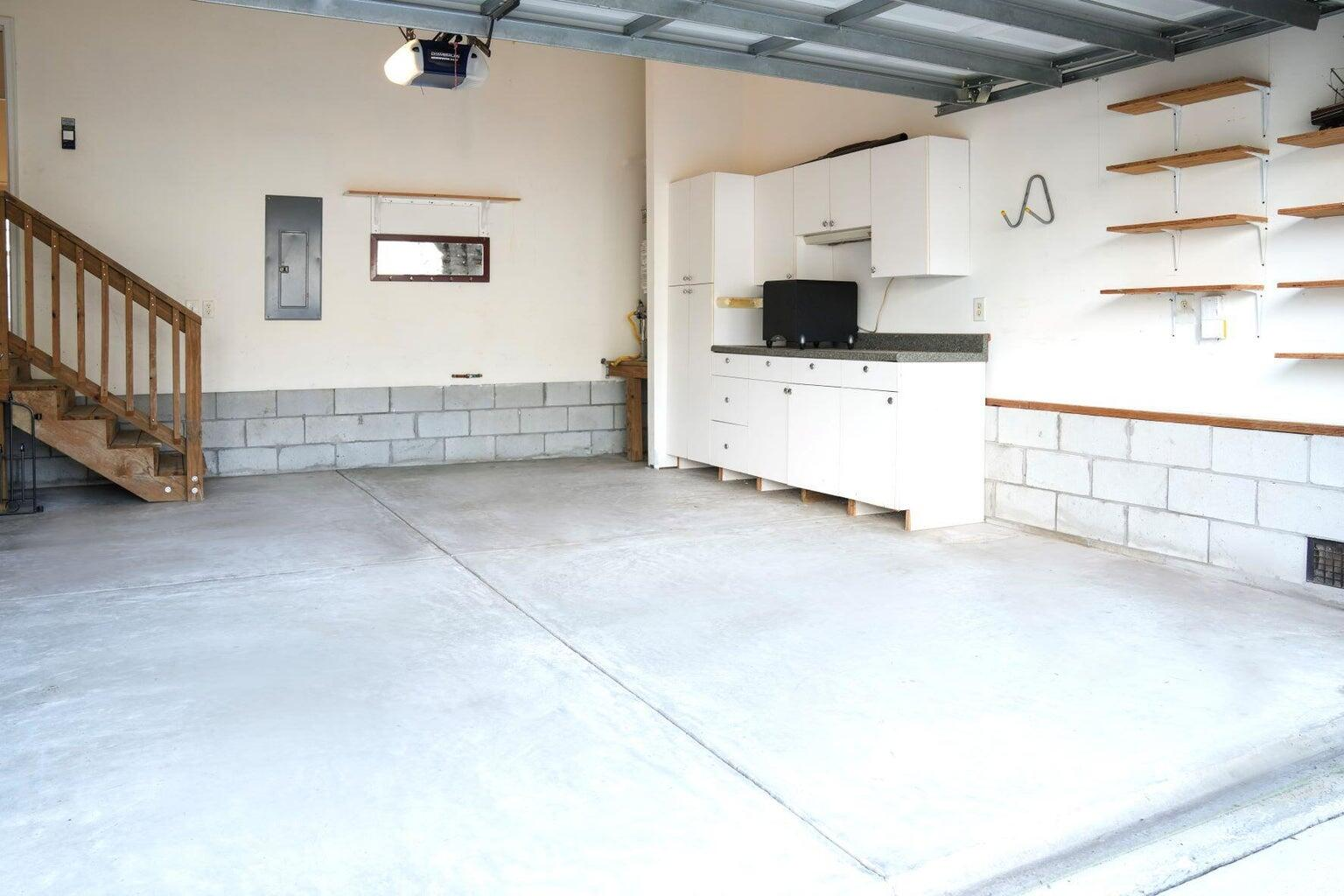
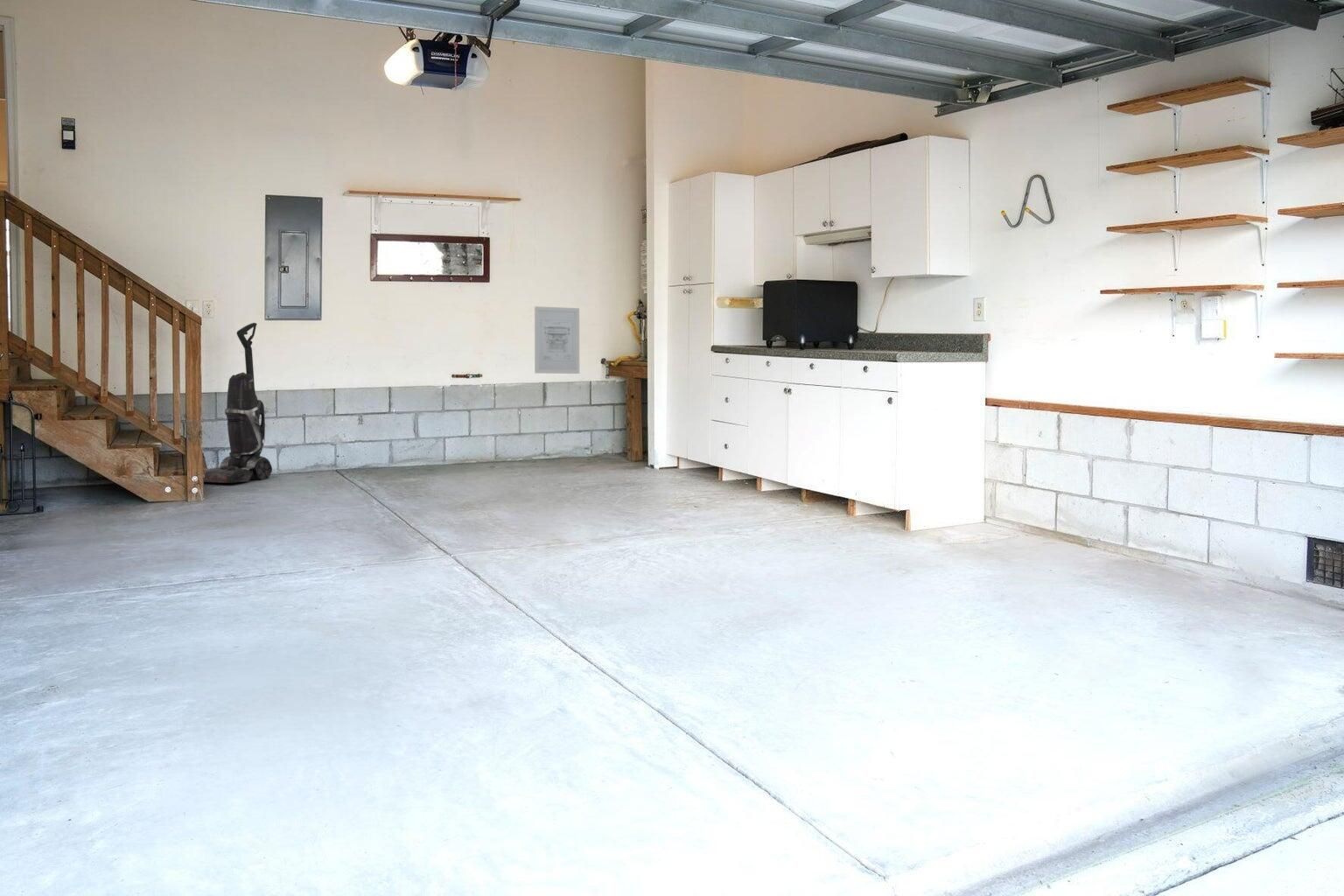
+ vacuum cleaner [203,322,273,484]
+ wall art [534,305,580,374]
